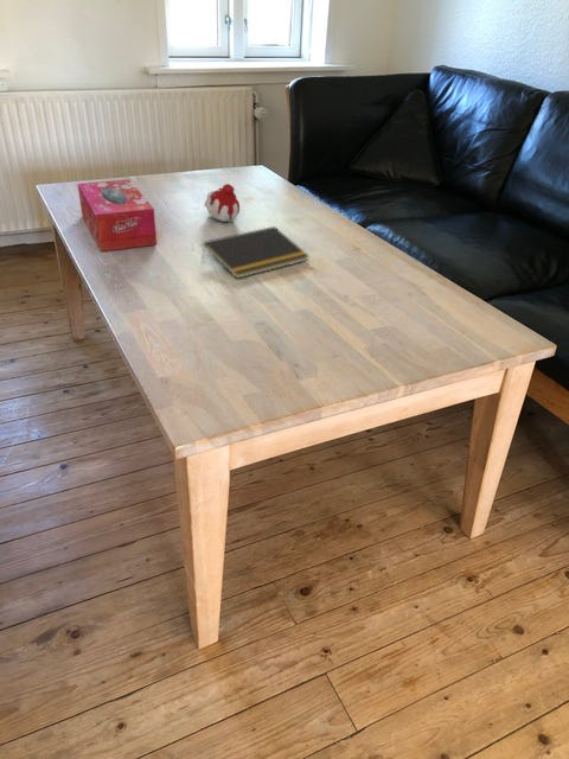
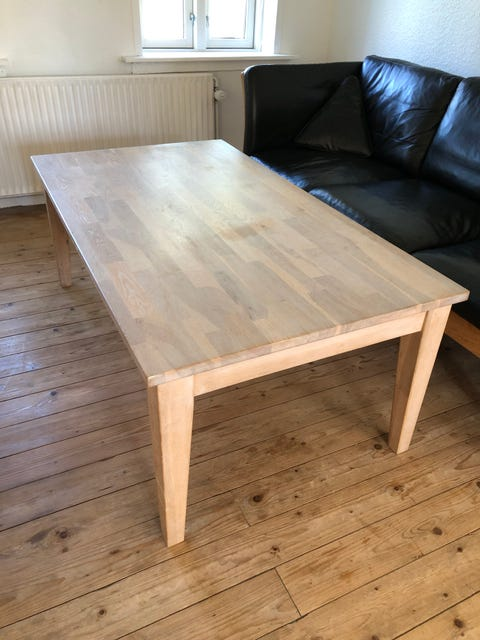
- tissue box [77,179,158,253]
- candle [204,183,241,223]
- notepad [202,225,311,280]
